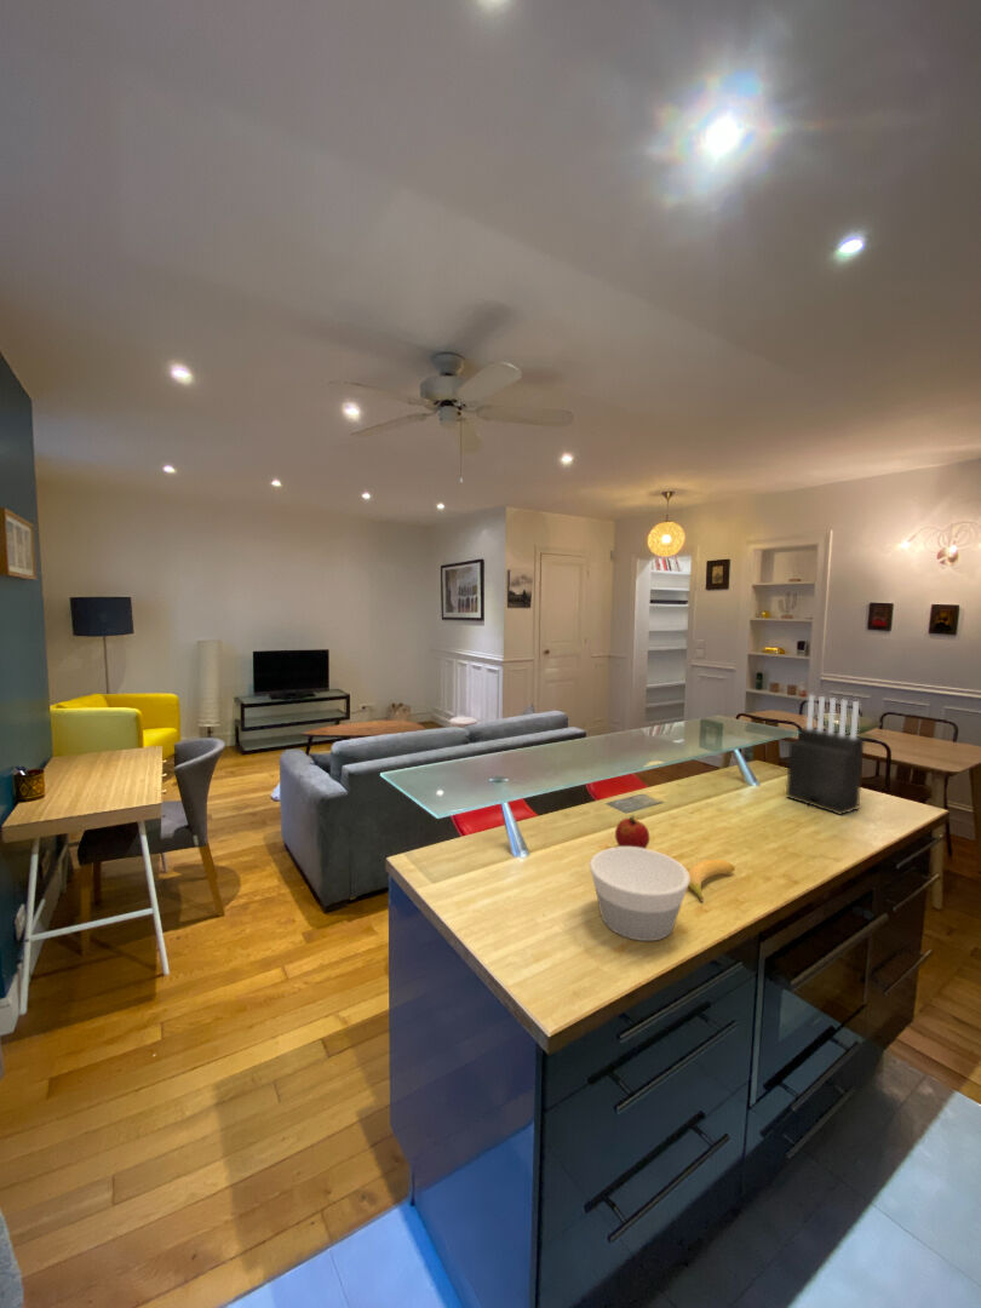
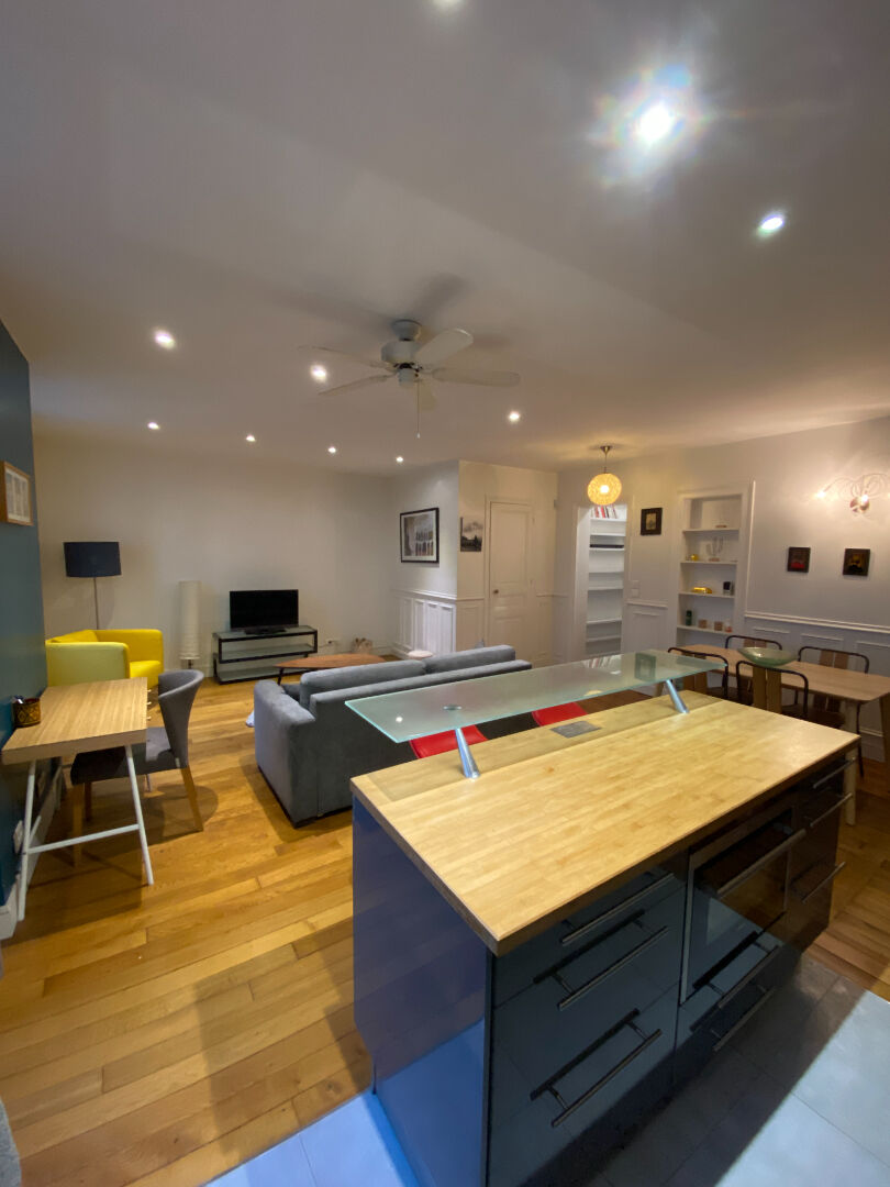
- bowl [589,845,689,942]
- banana [687,859,736,903]
- knife block [785,694,866,816]
- apple [614,814,650,849]
